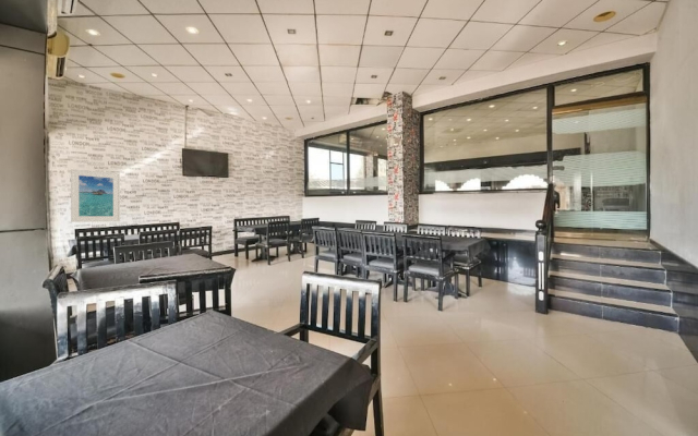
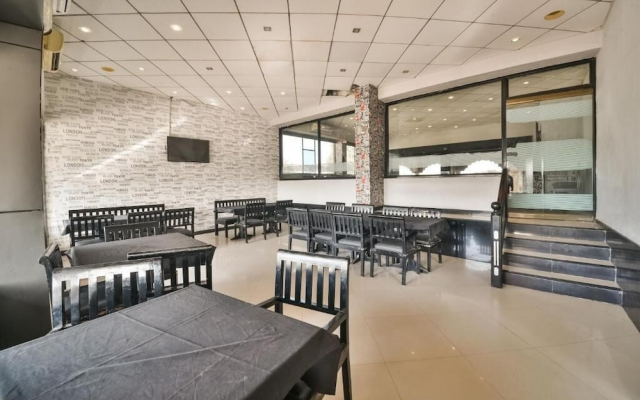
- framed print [70,168,121,223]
